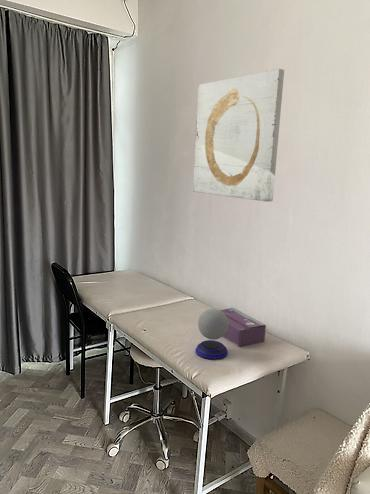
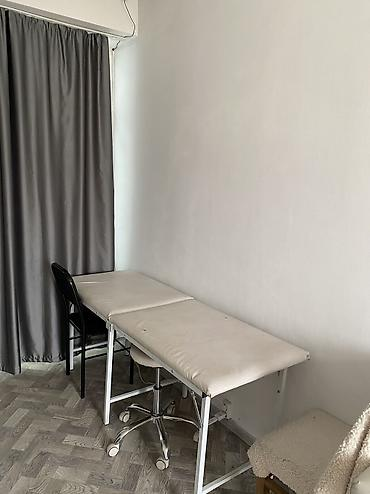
- tissue box [215,307,267,347]
- wall art [192,68,285,203]
- speaker [195,308,229,361]
